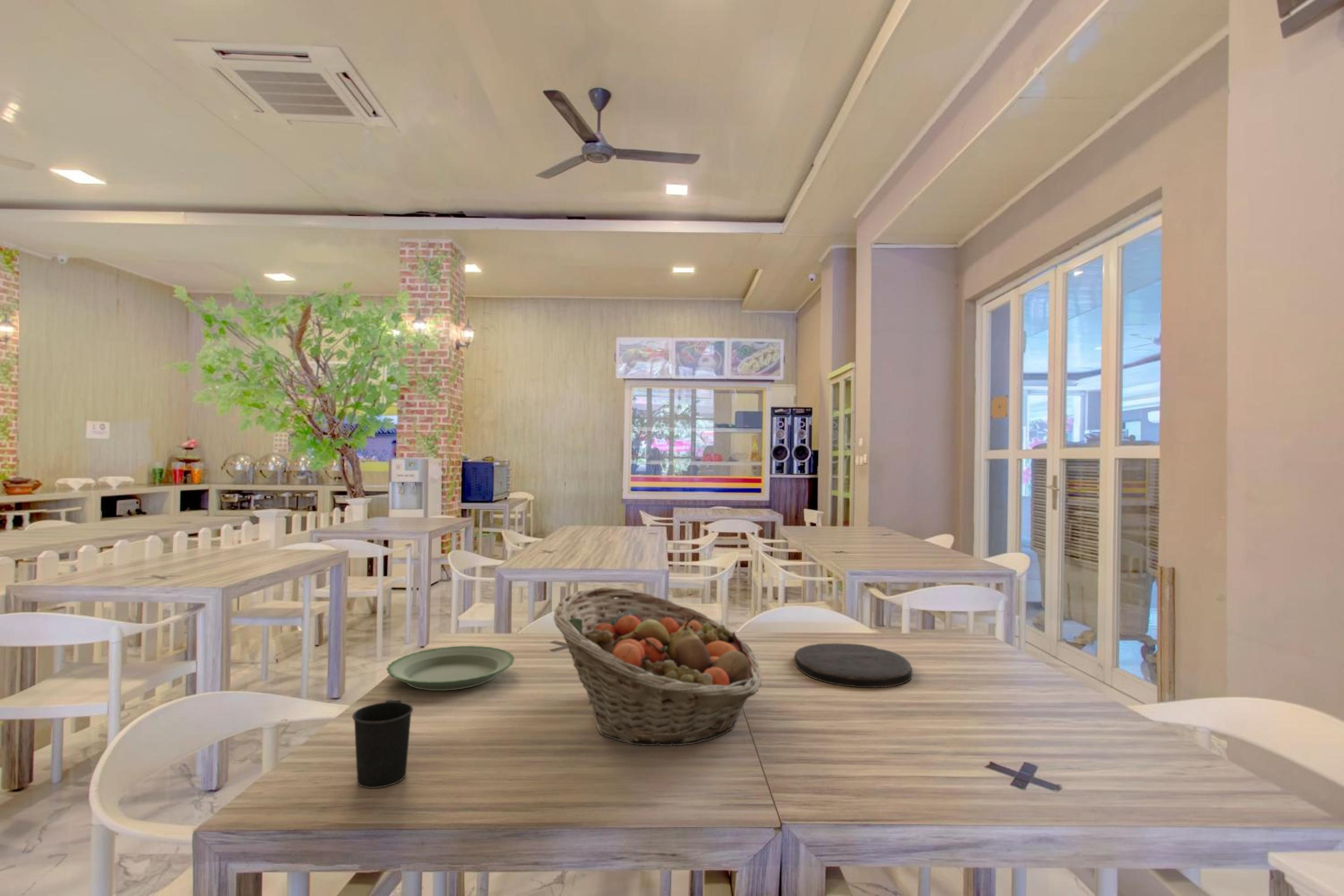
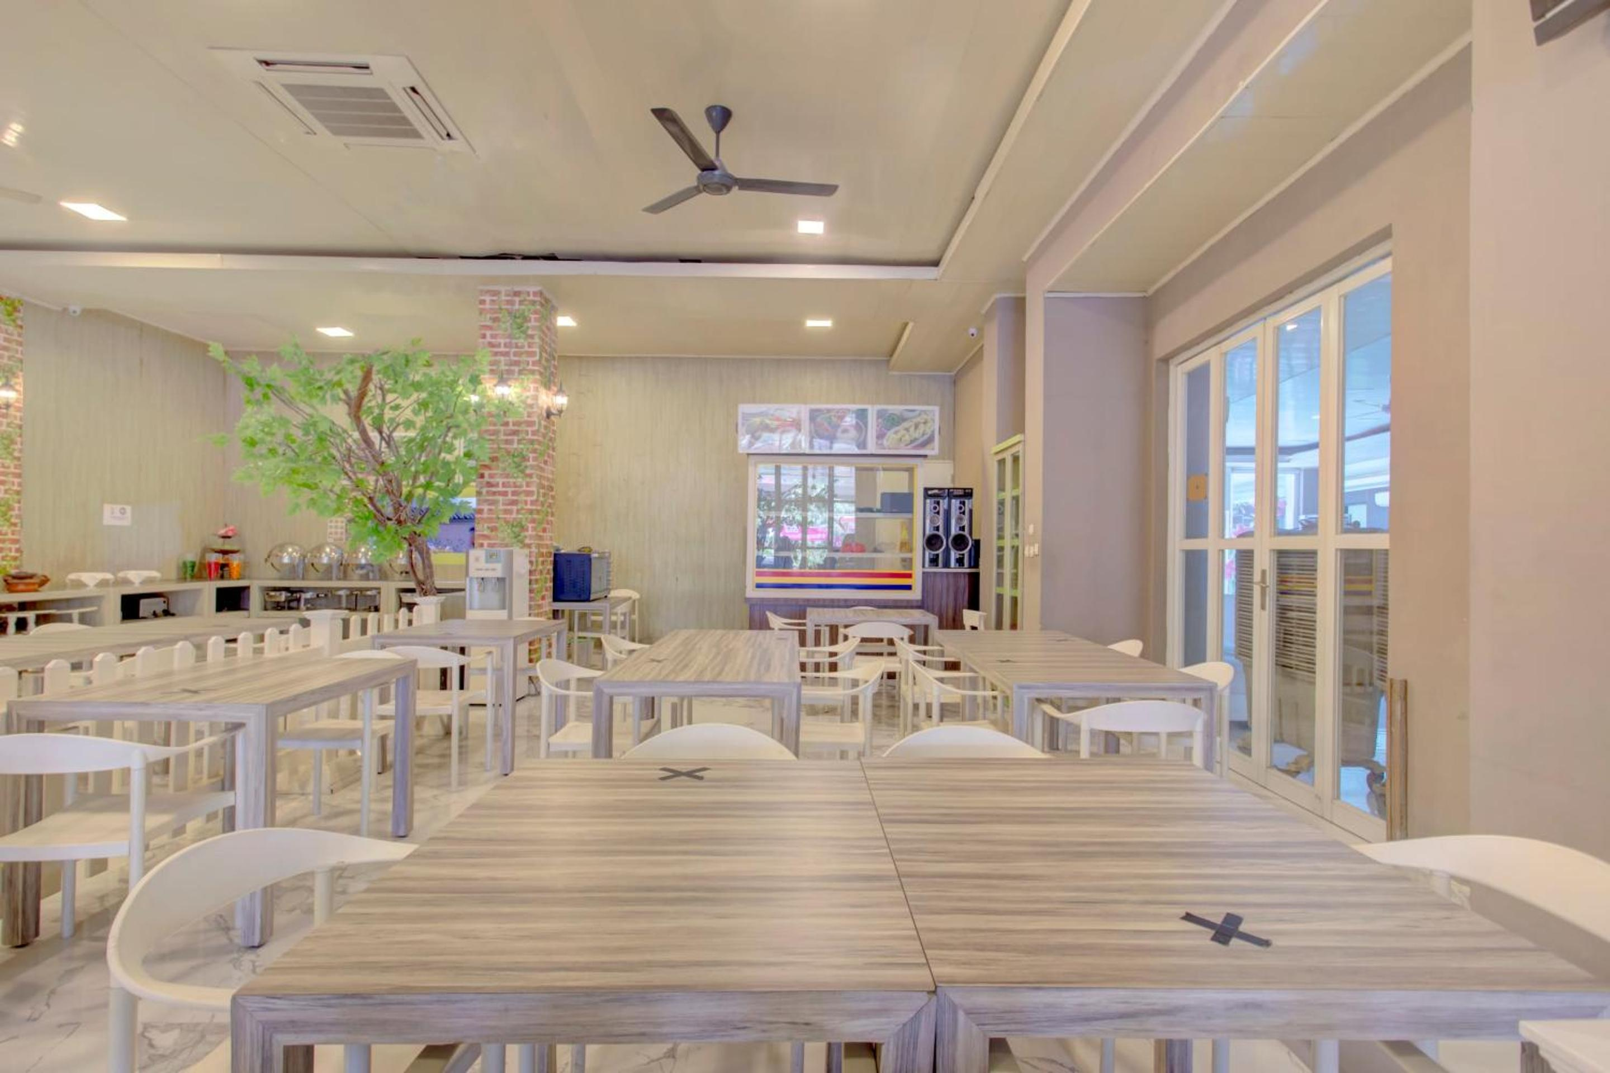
- fruit basket [553,587,763,746]
- plate [386,645,515,691]
- mug [352,699,413,789]
- plate [794,643,913,688]
